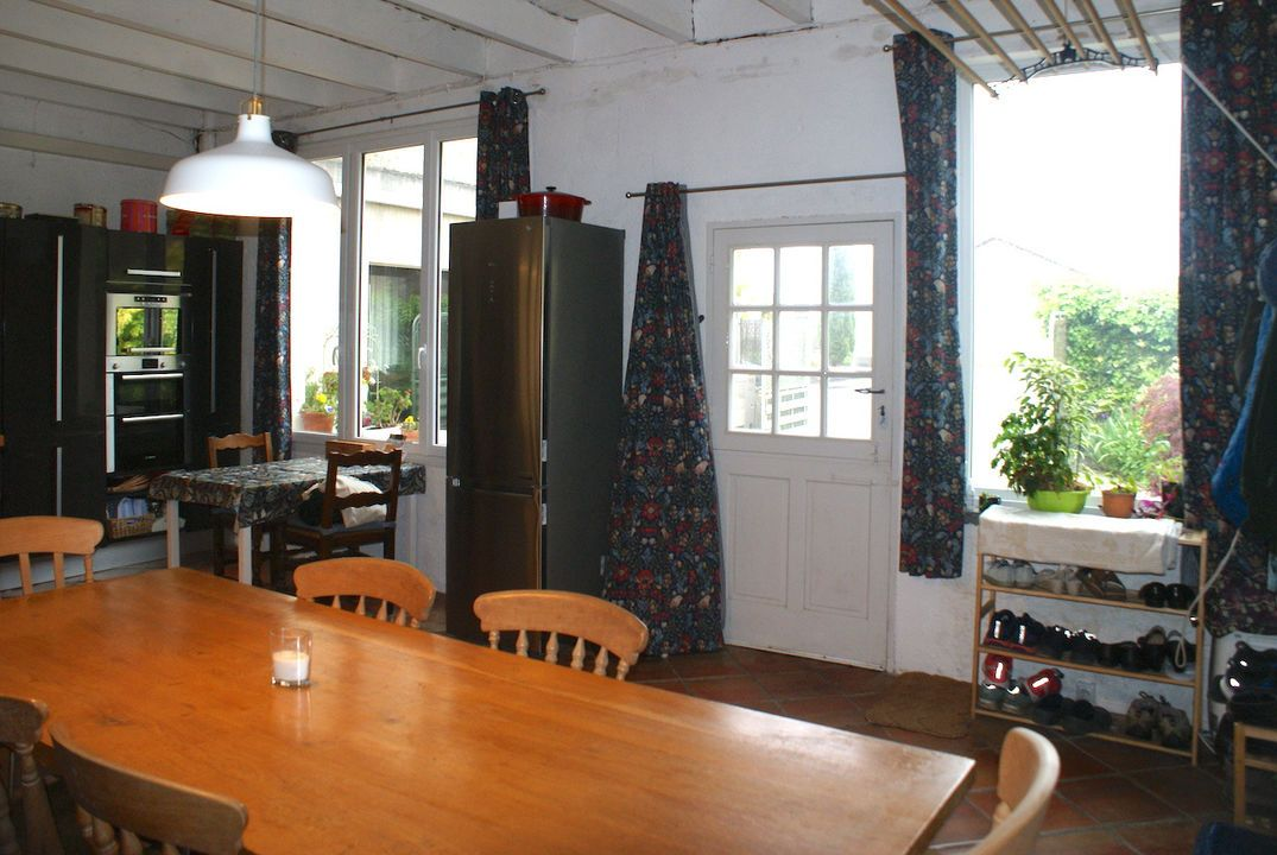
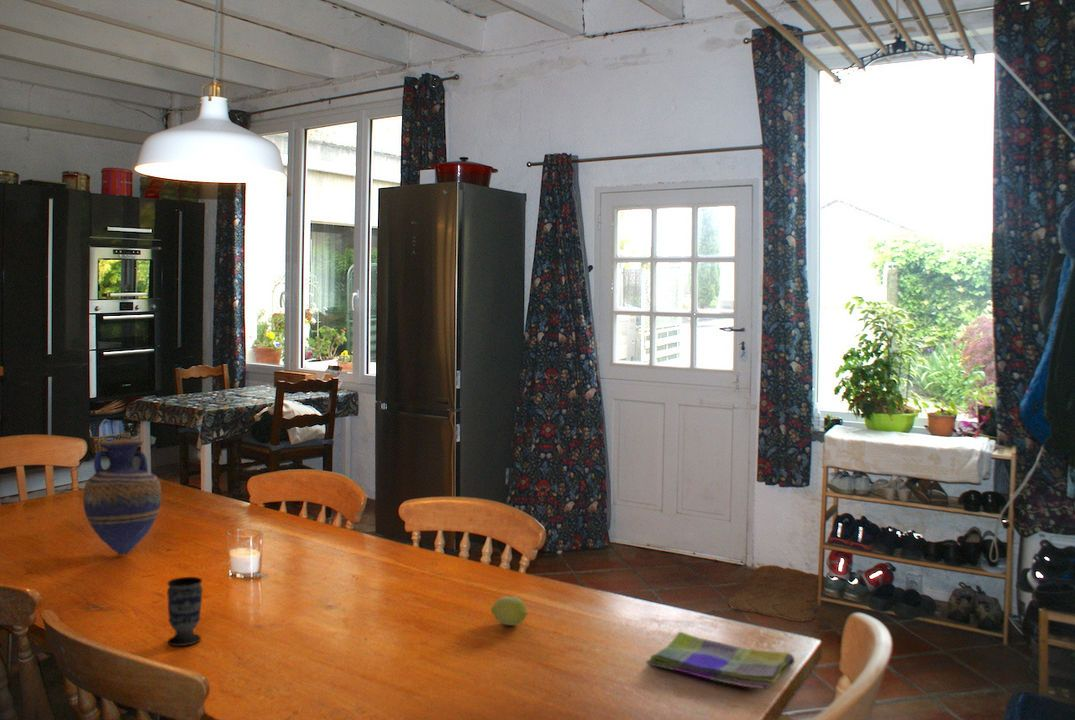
+ dish towel [645,630,796,691]
+ cup [166,576,204,647]
+ fruit [490,595,528,626]
+ vase [82,437,162,556]
